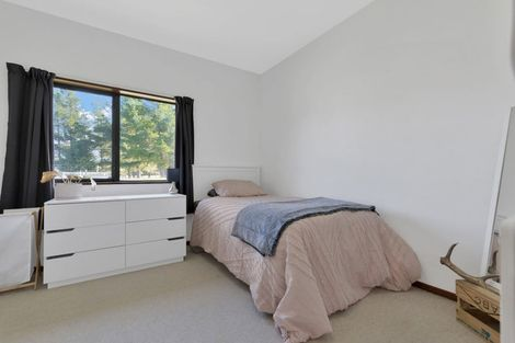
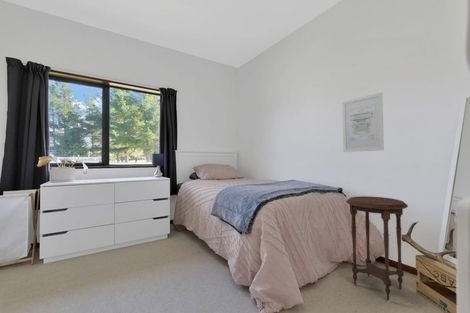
+ wall art [341,91,385,153]
+ side table [345,195,409,301]
